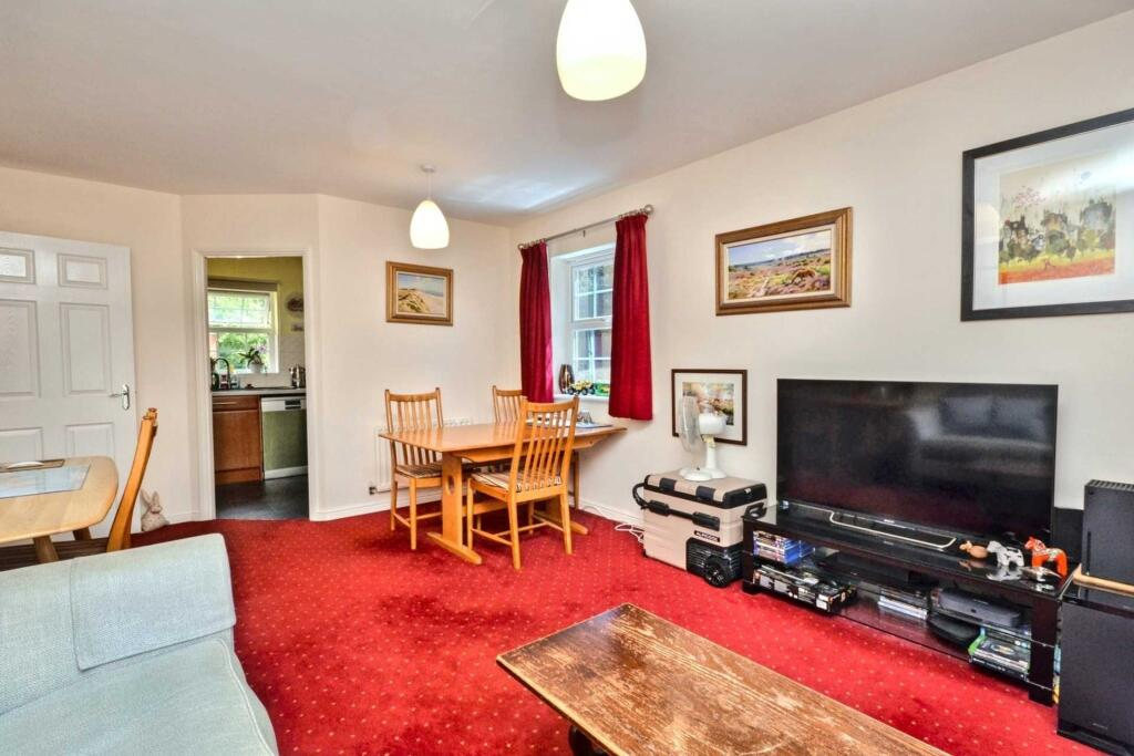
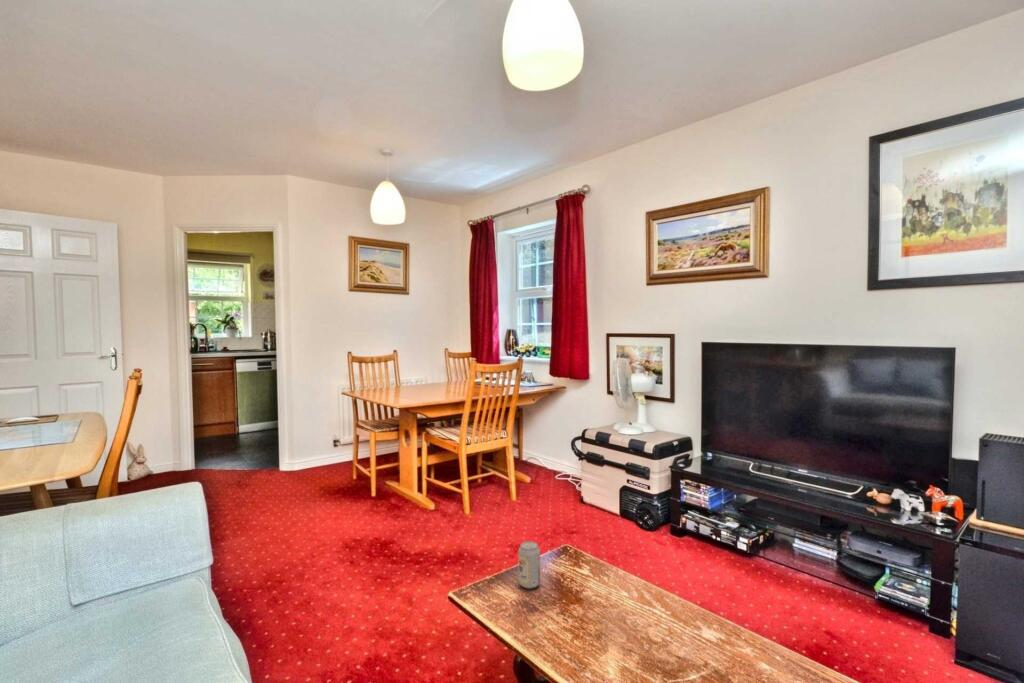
+ beverage can [517,540,541,590]
